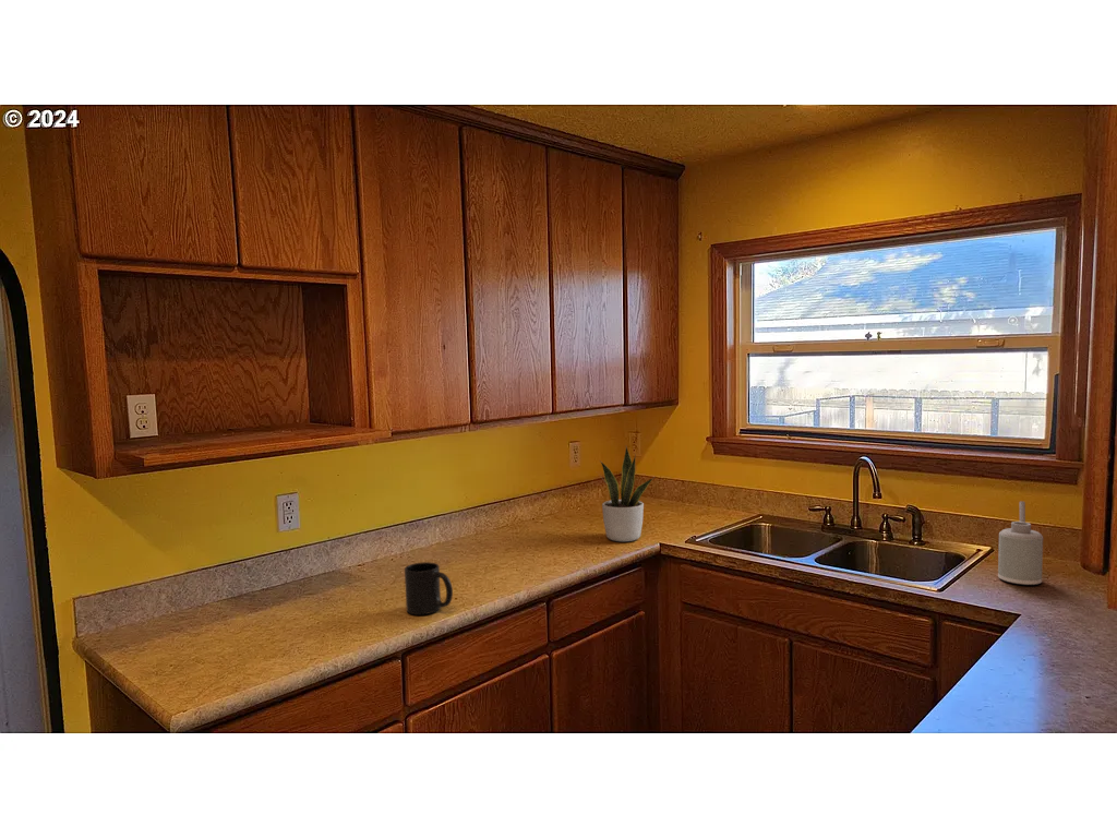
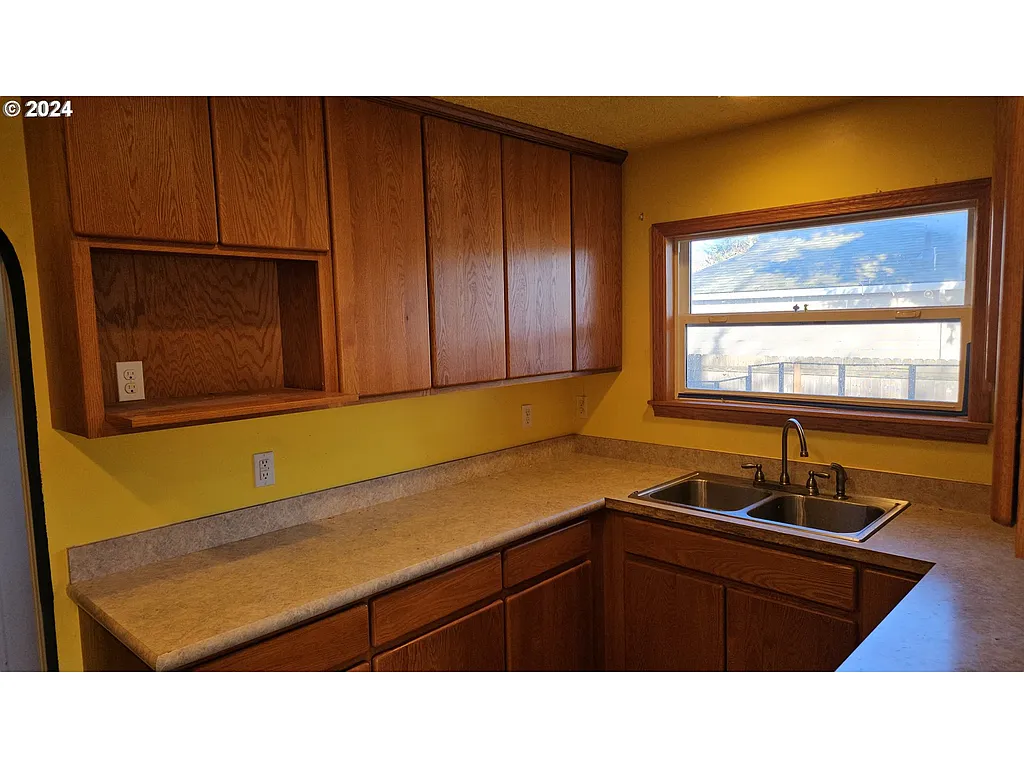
- potted plant [594,446,654,542]
- soap dispenser [997,501,1044,586]
- mug [404,561,454,615]
